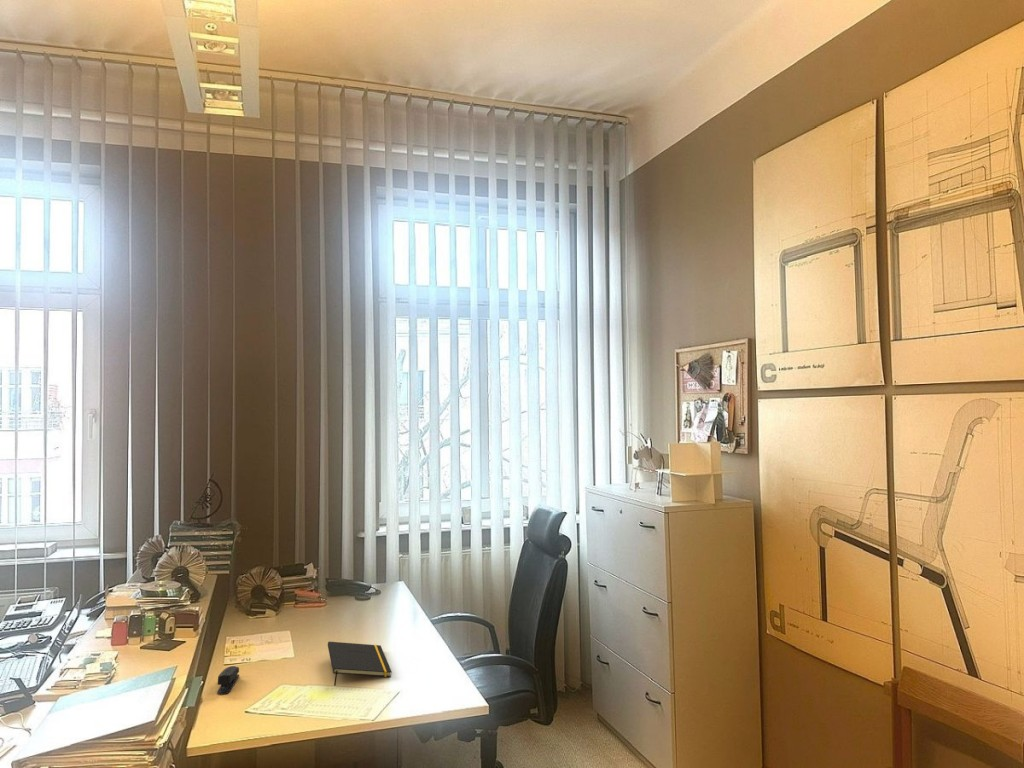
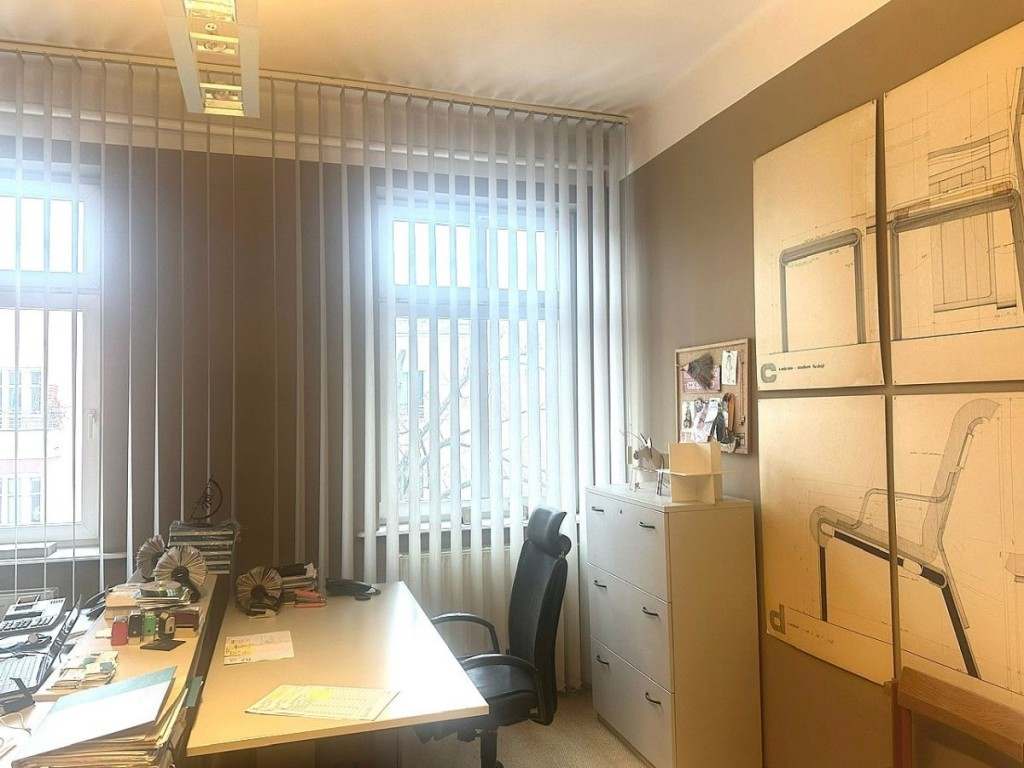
- notepad [327,641,393,687]
- stapler [216,665,240,695]
